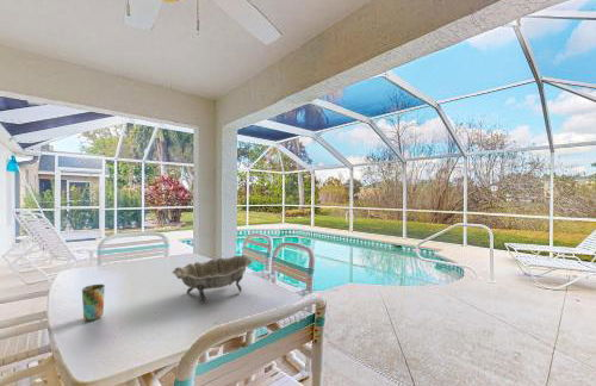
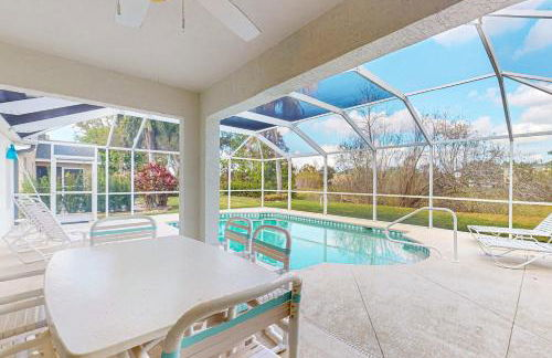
- cup [81,284,106,322]
- decorative bowl [170,254,254,305]
